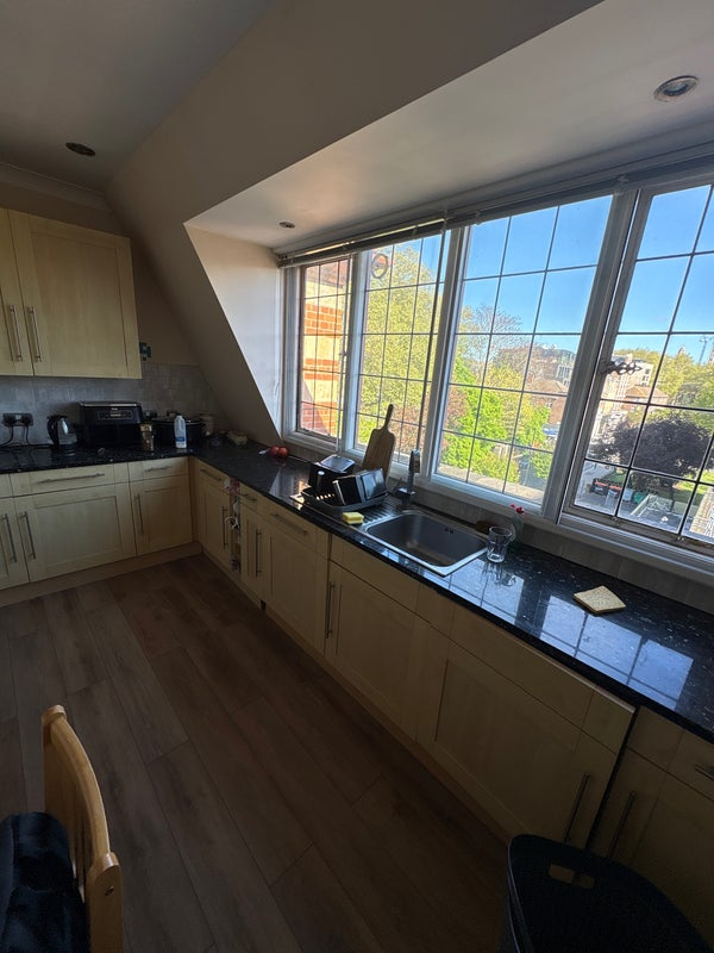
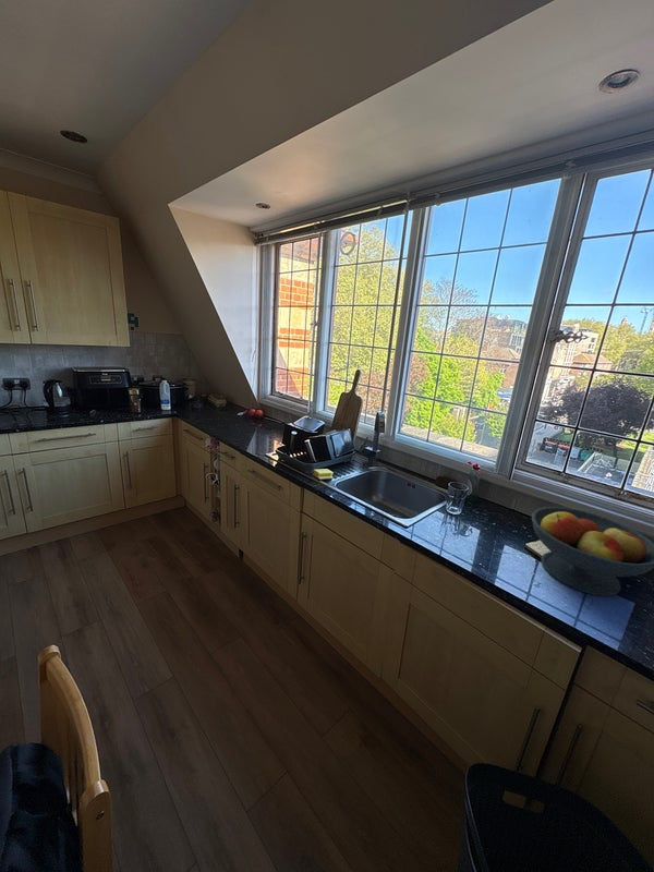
+ fruit bowl [531,506,654,597]
